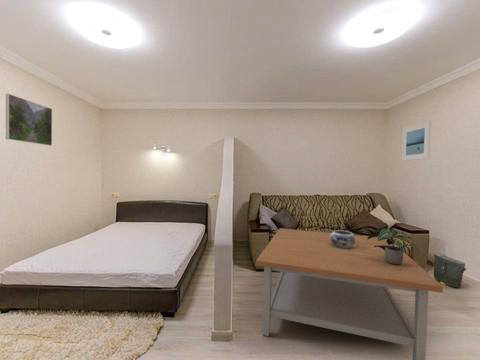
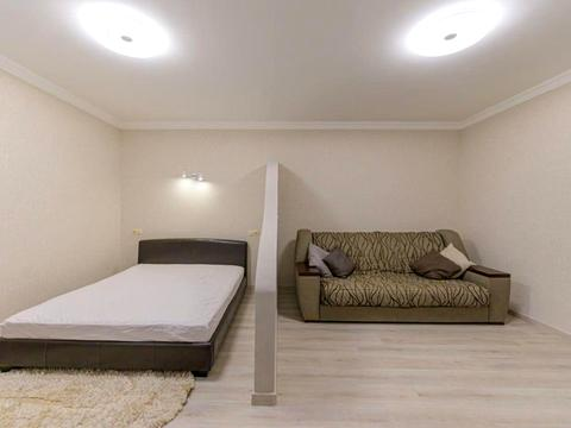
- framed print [5,93,53,147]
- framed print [401,120,432,162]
- potted plant [367,227,415,265]
- decorative bowl [331,230,355,249]
- coffee table [255,227,444,360]
- bag [432,252,467,289]
